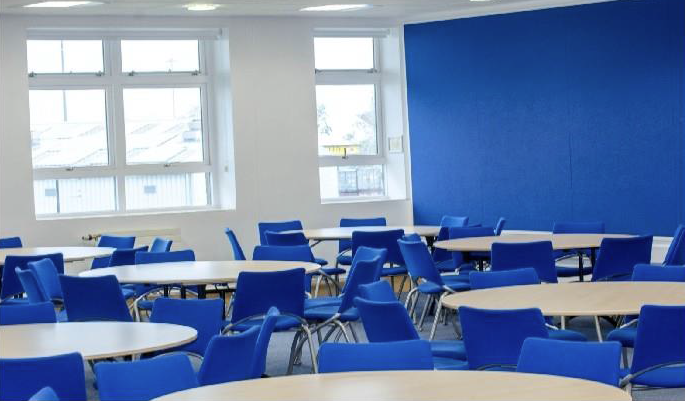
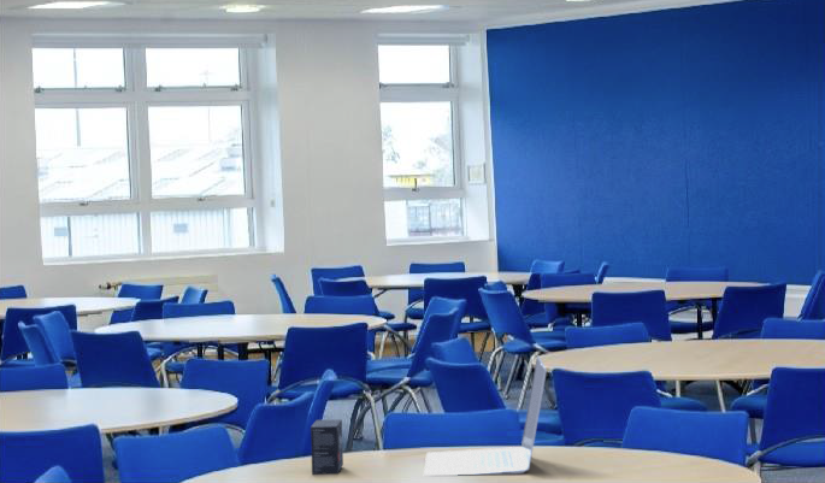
+ laptop [423,354,548,477]
+ small box [310,418,344,476]
